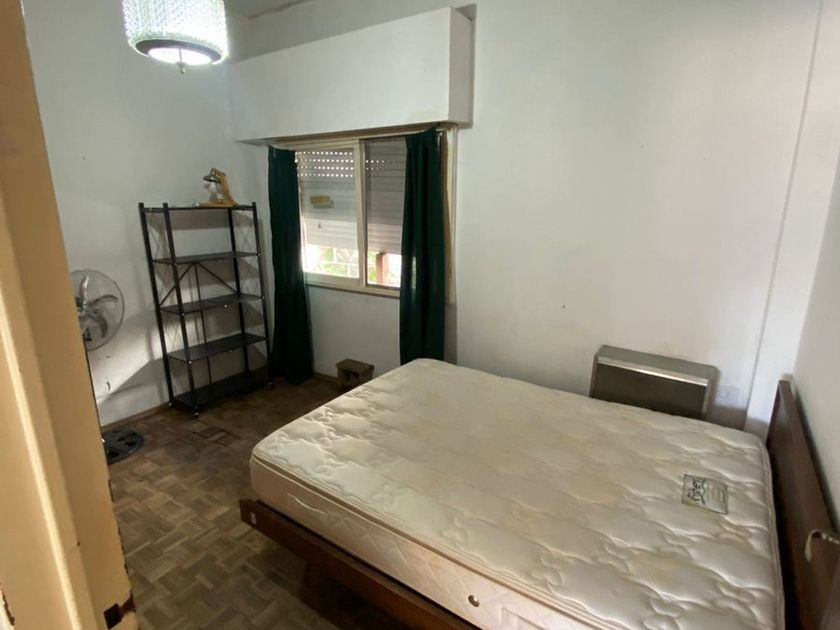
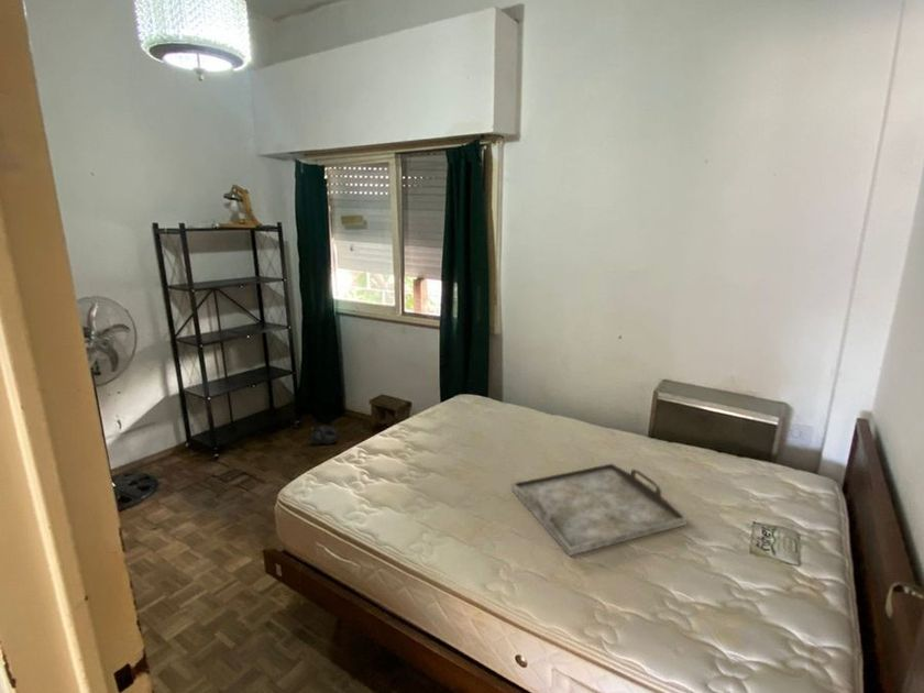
+ boots [310,425,340,446]
+ serving tray [510,462,688,557]
